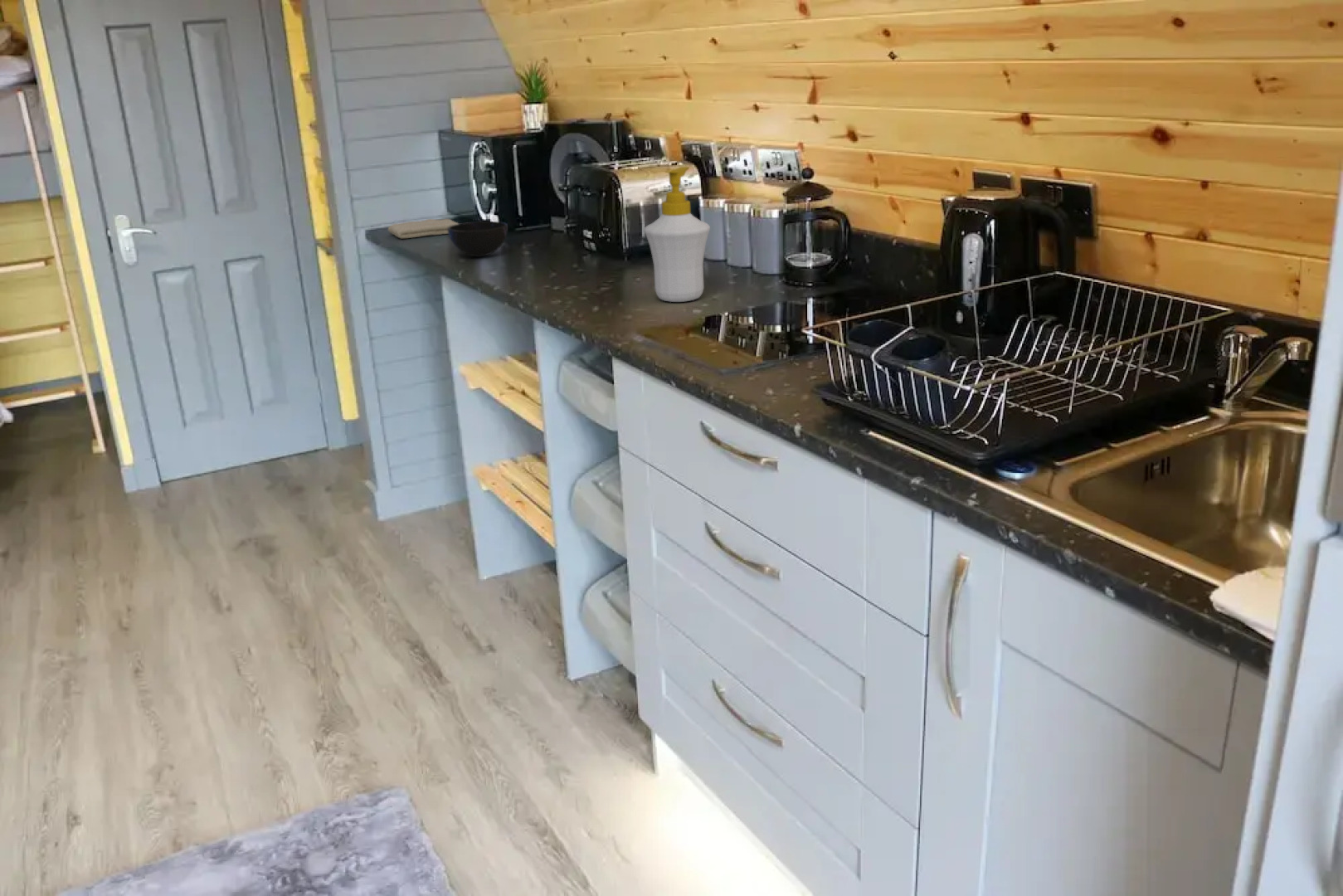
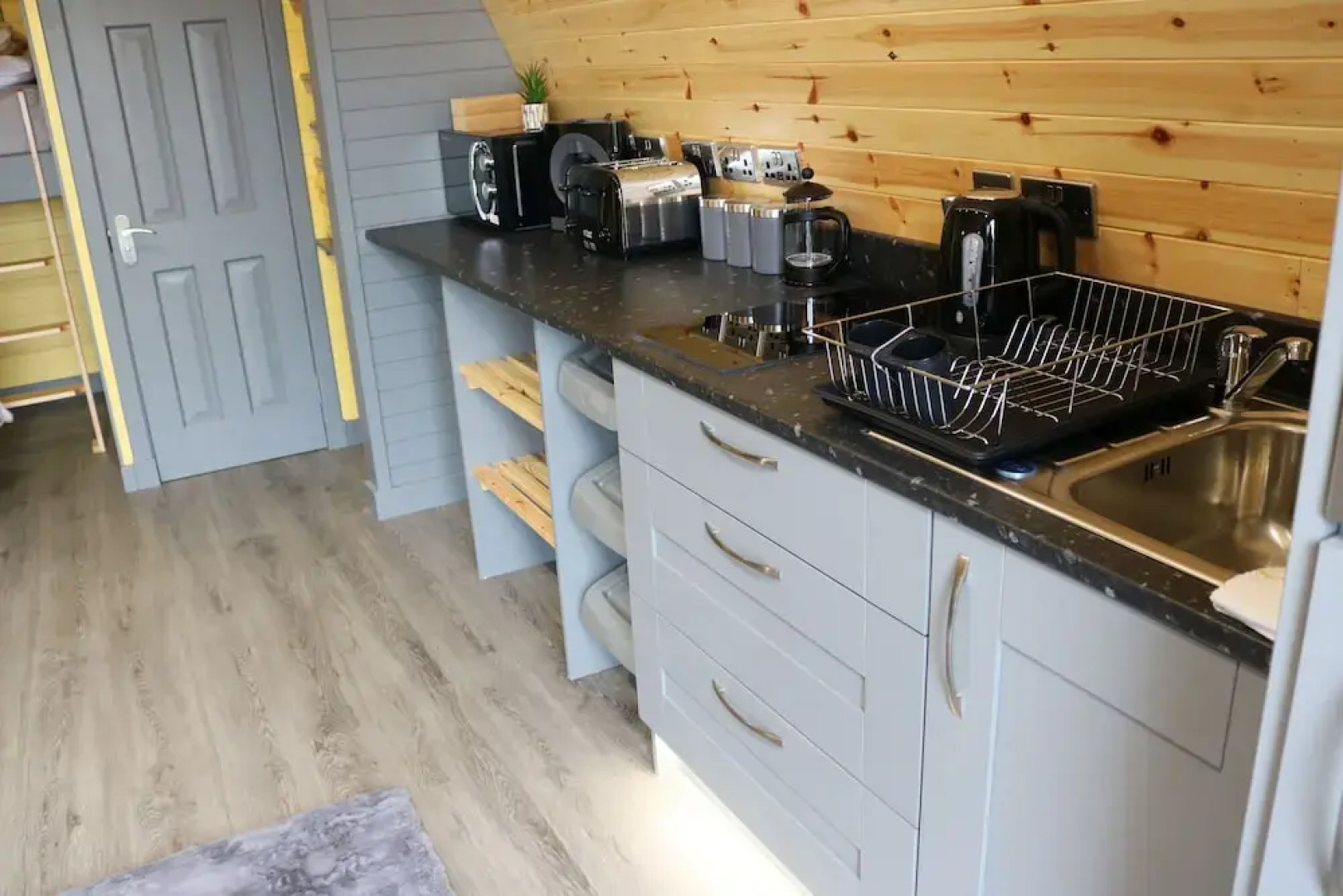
- washcloth [387,218,460,240]
- soap bottle [643,166,711,303]
- bowl [448,221,508,257]
